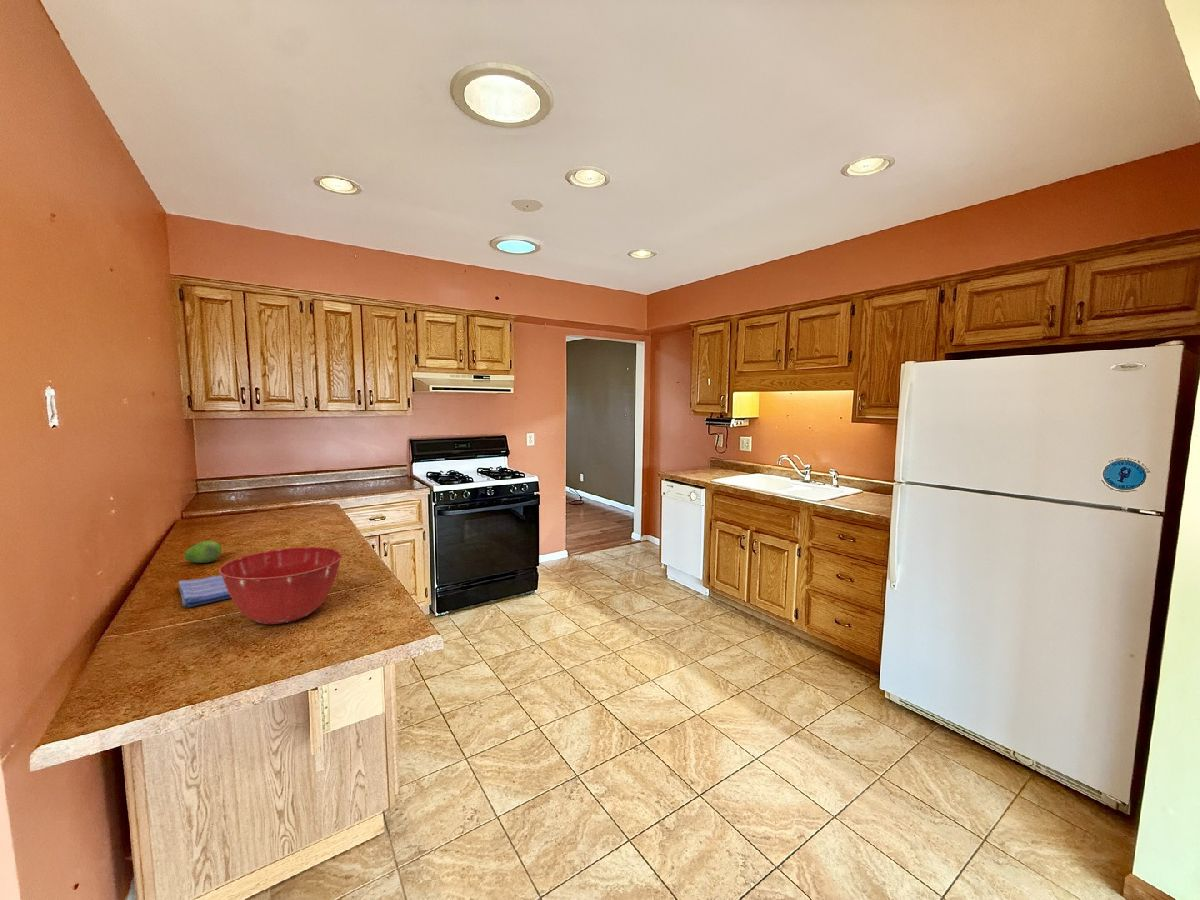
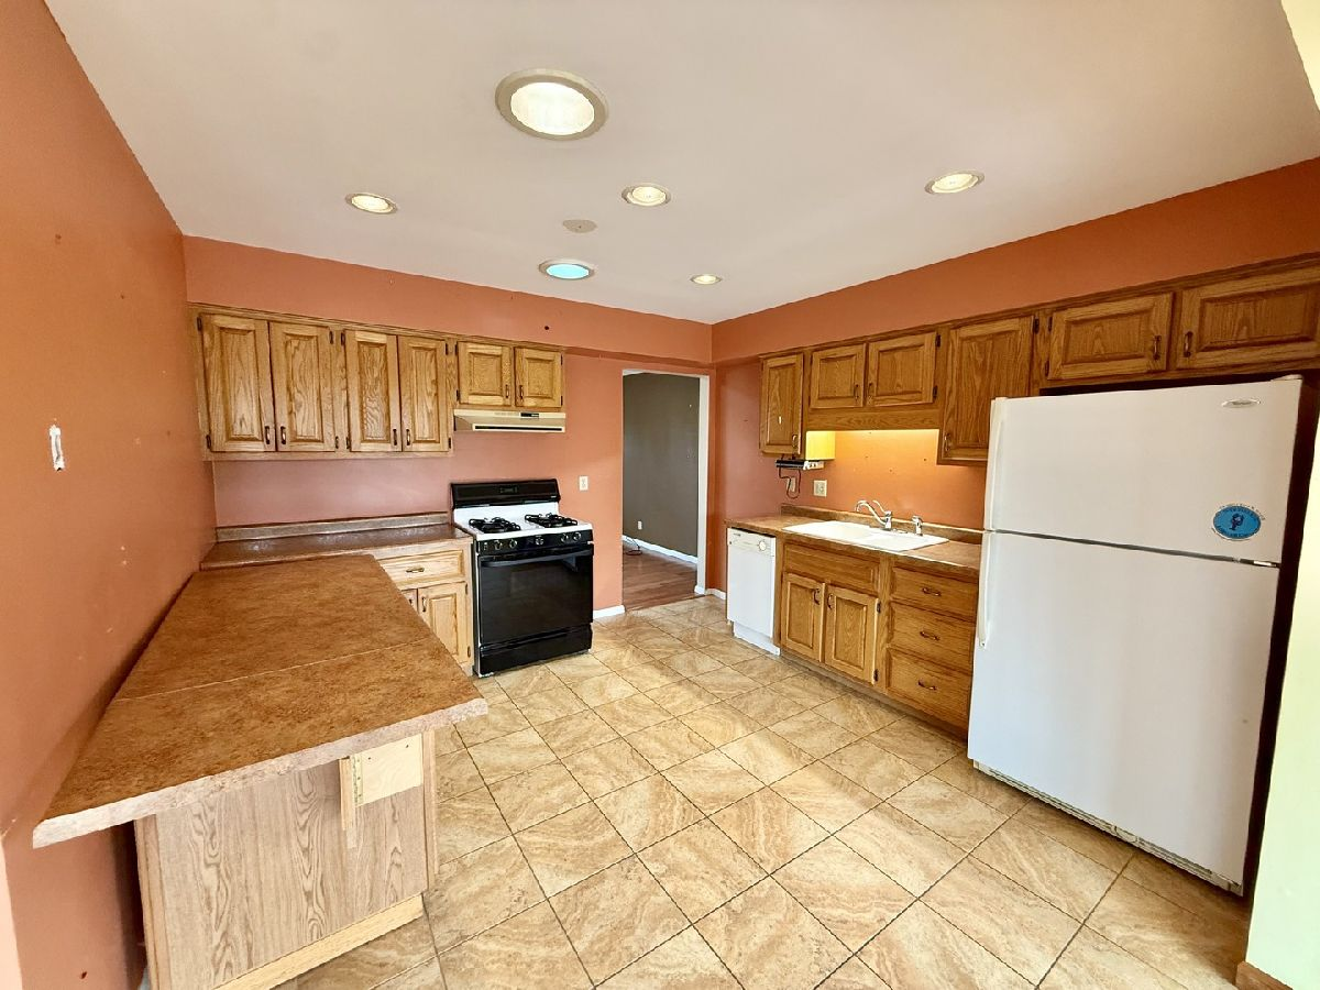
- mixing bowl [218,546,343,625]
- fruit [183,540,223,564]
- dish towel [178,574,231,608]
